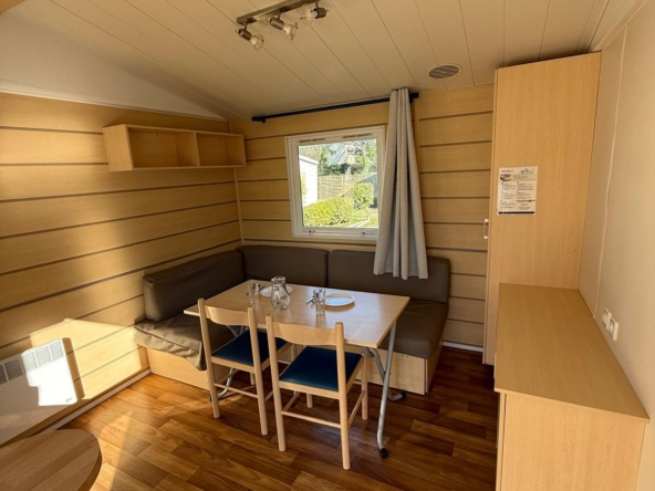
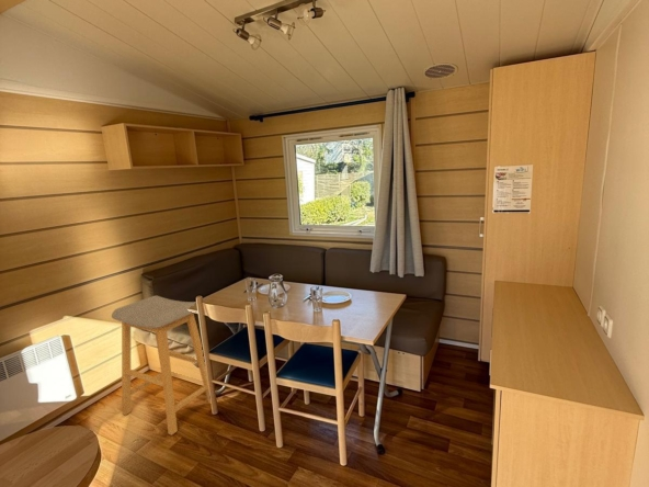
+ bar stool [111,295,212,437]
